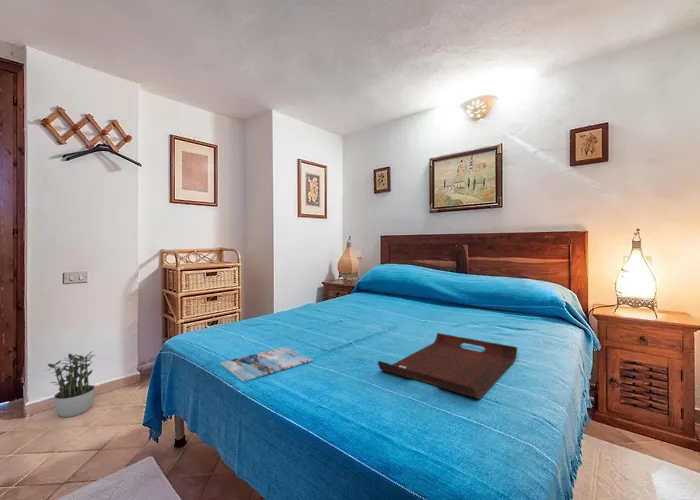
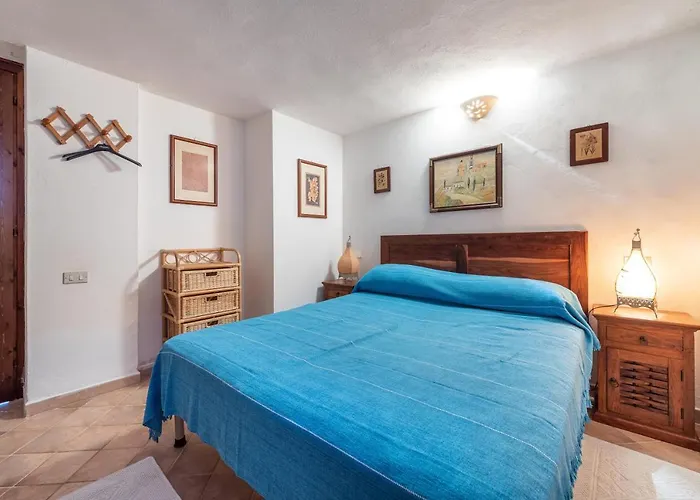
- potted plant [46,350,96,418]
- magazine [220,346,314,383]
- serving tray [377,332,518,400]
